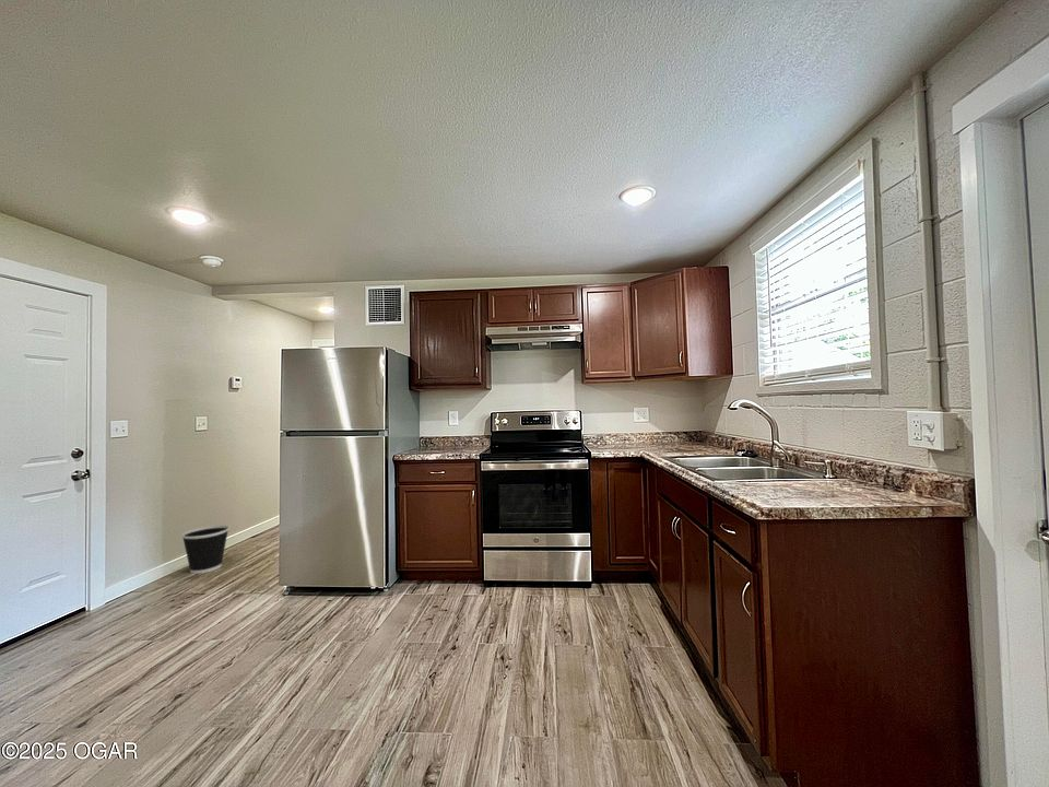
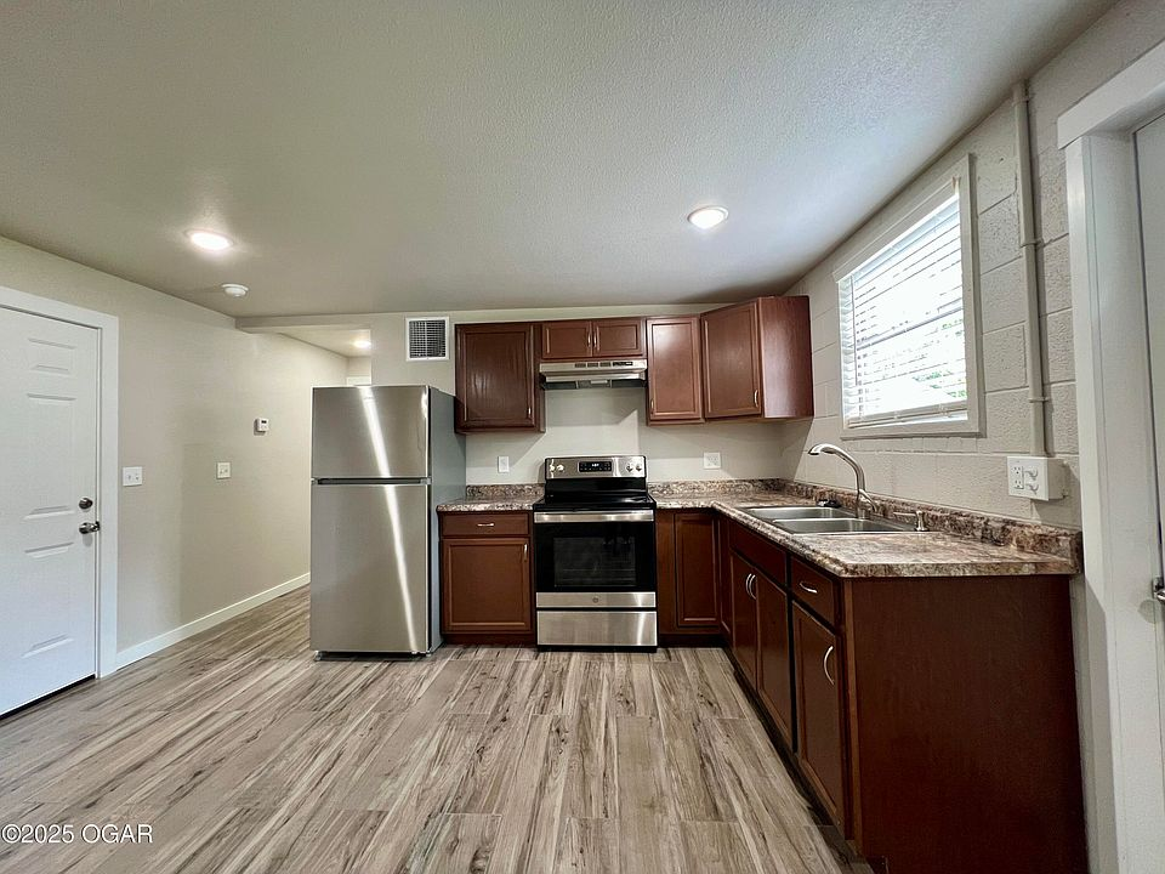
- wastebasket [180,525,231,575]
